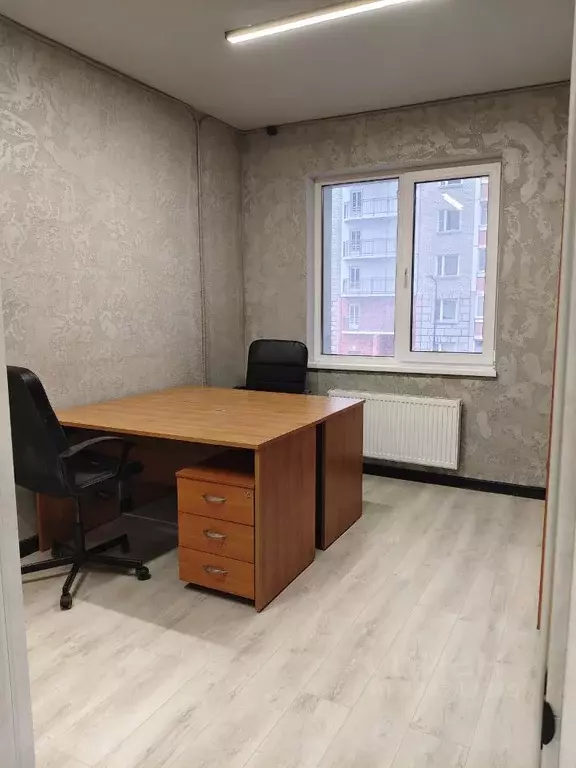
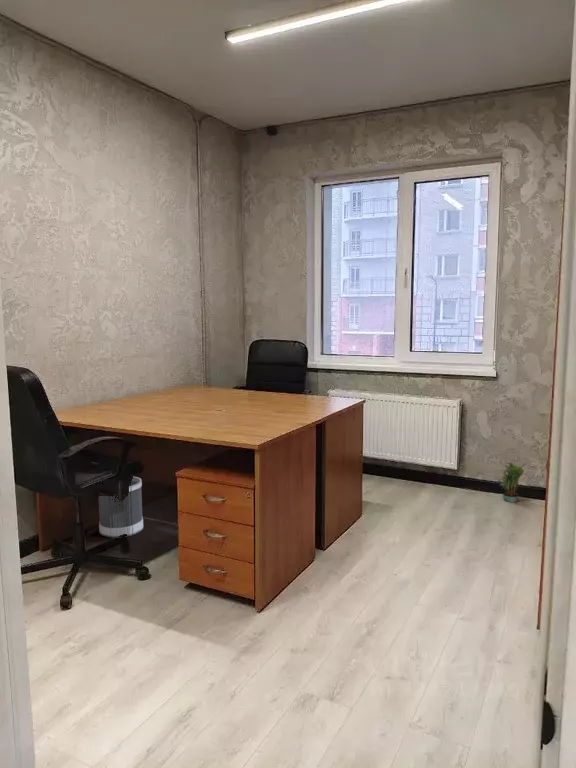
+ potted plant [495,460,526,503]
+ wastebasket [98,476,144,539]
